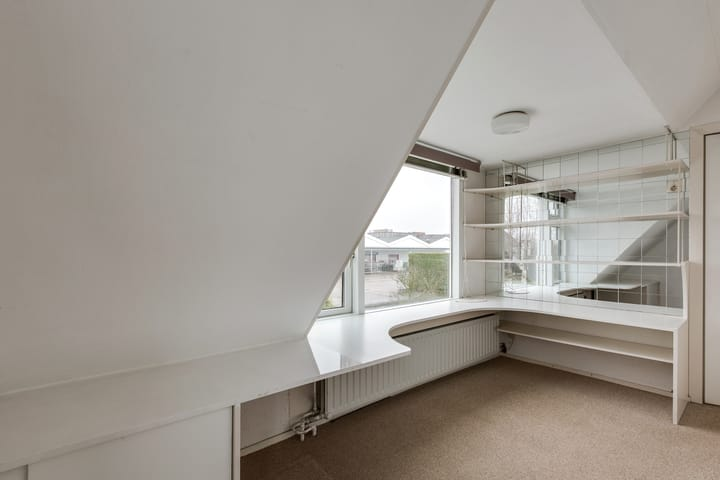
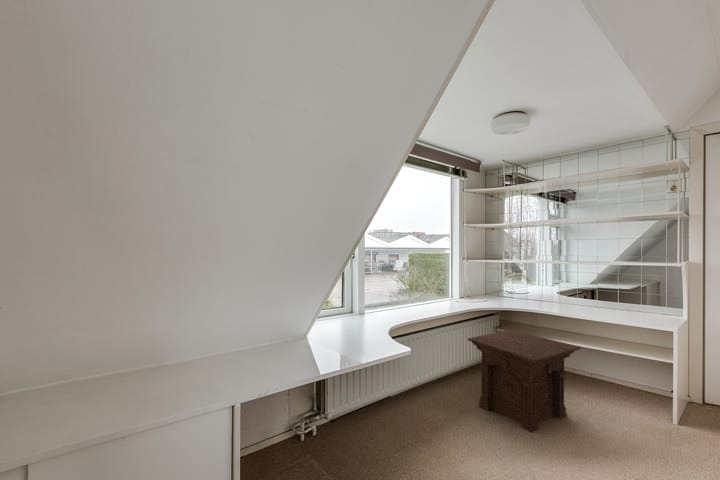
+ side table [467,329,581,434]
